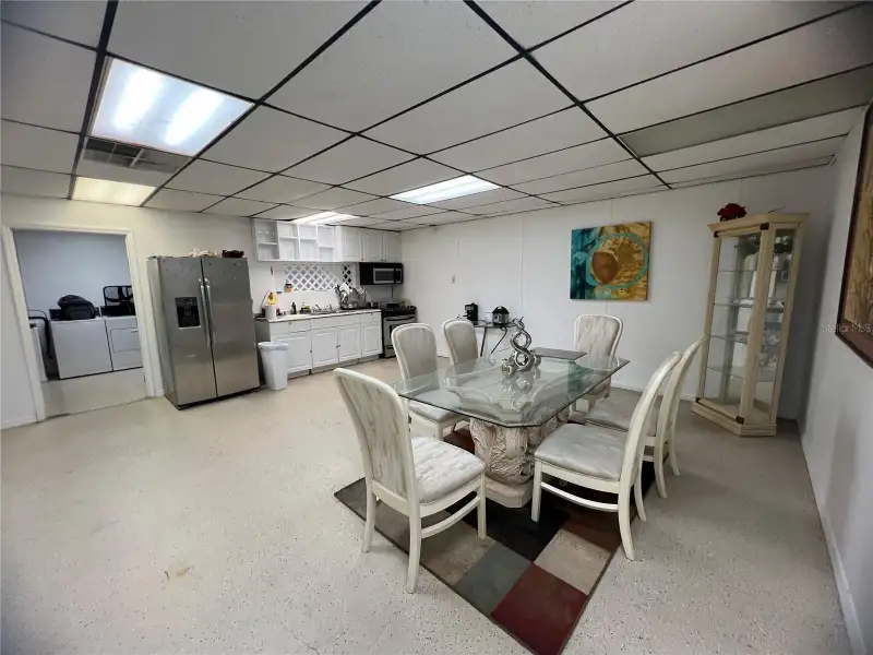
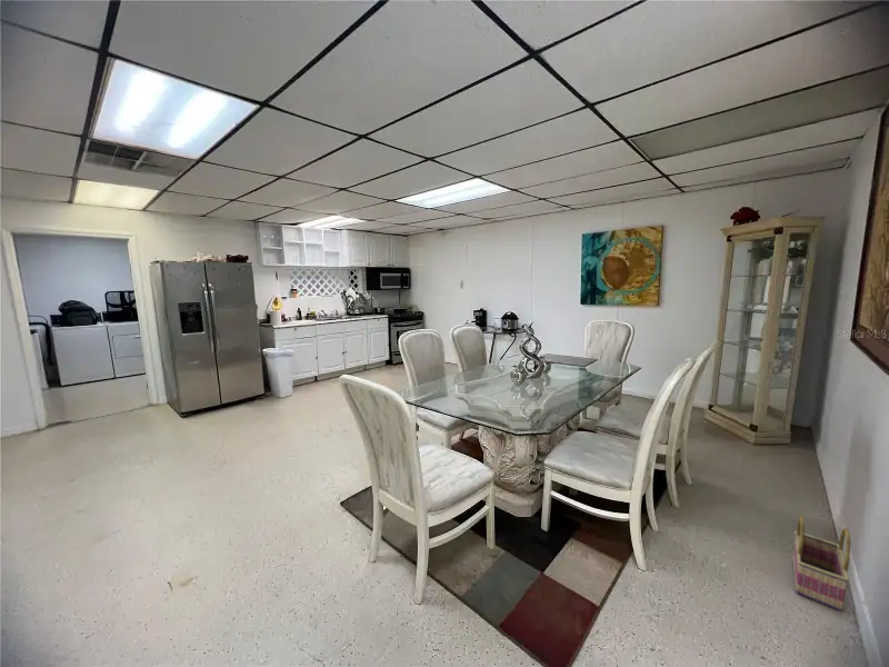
+ basket [792,514,851,613]
